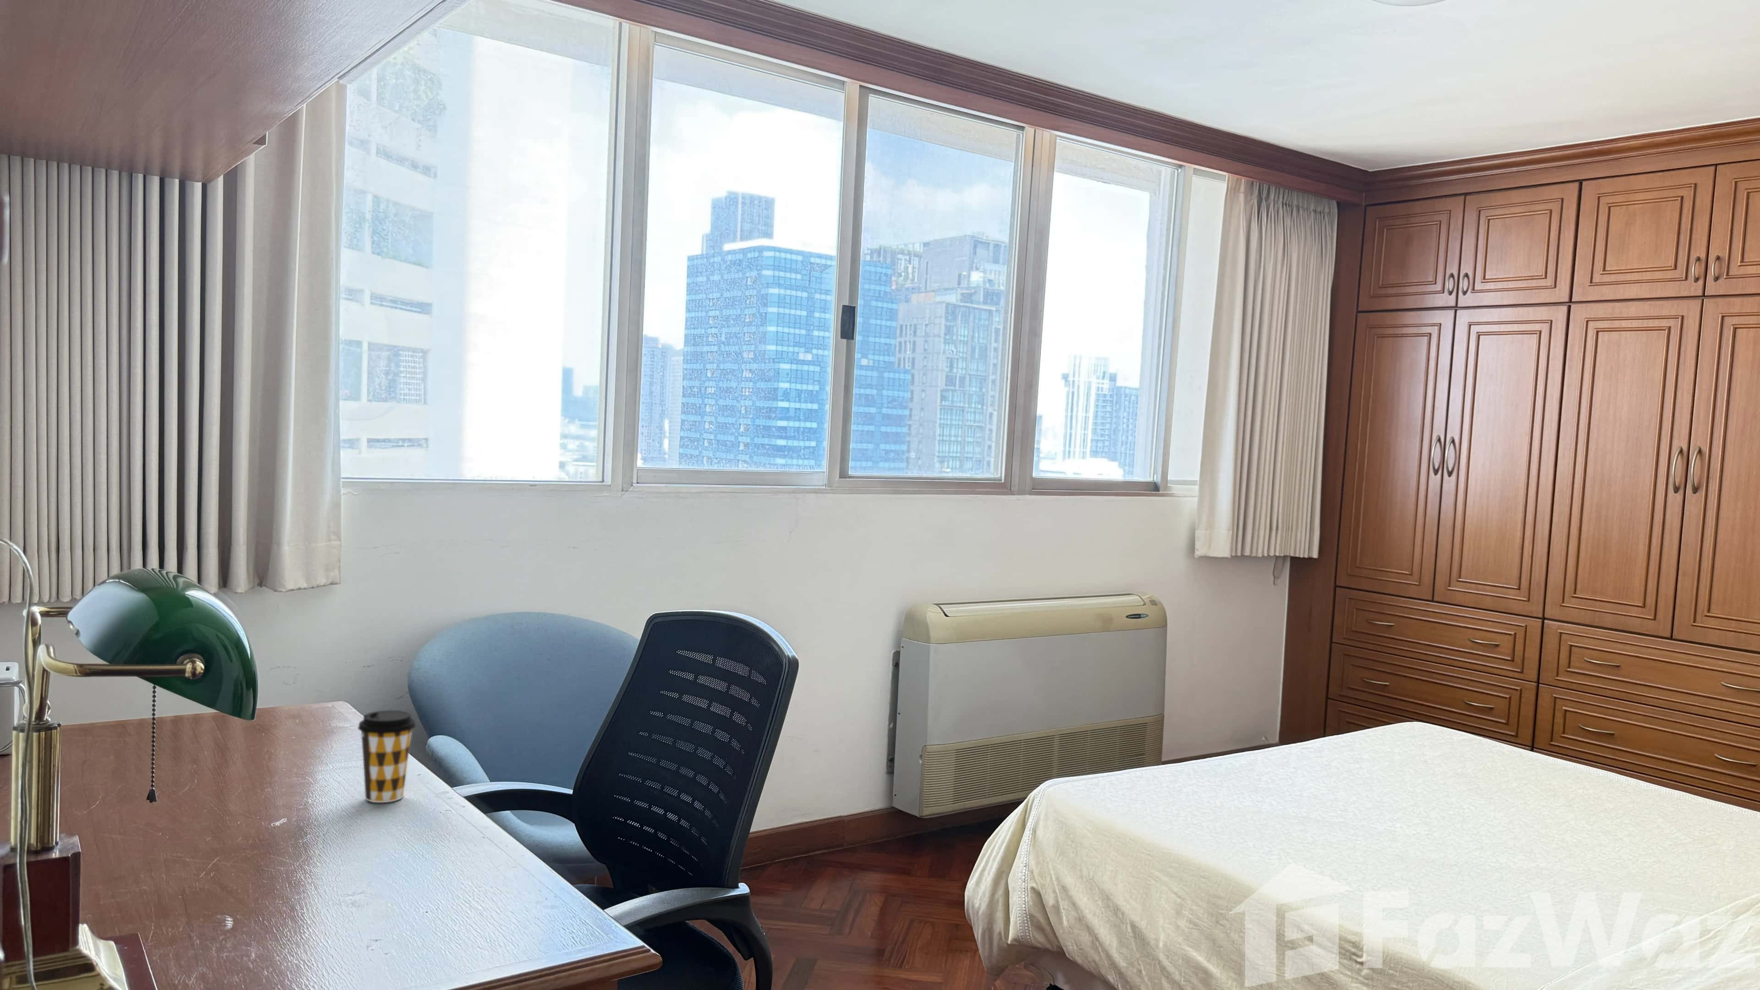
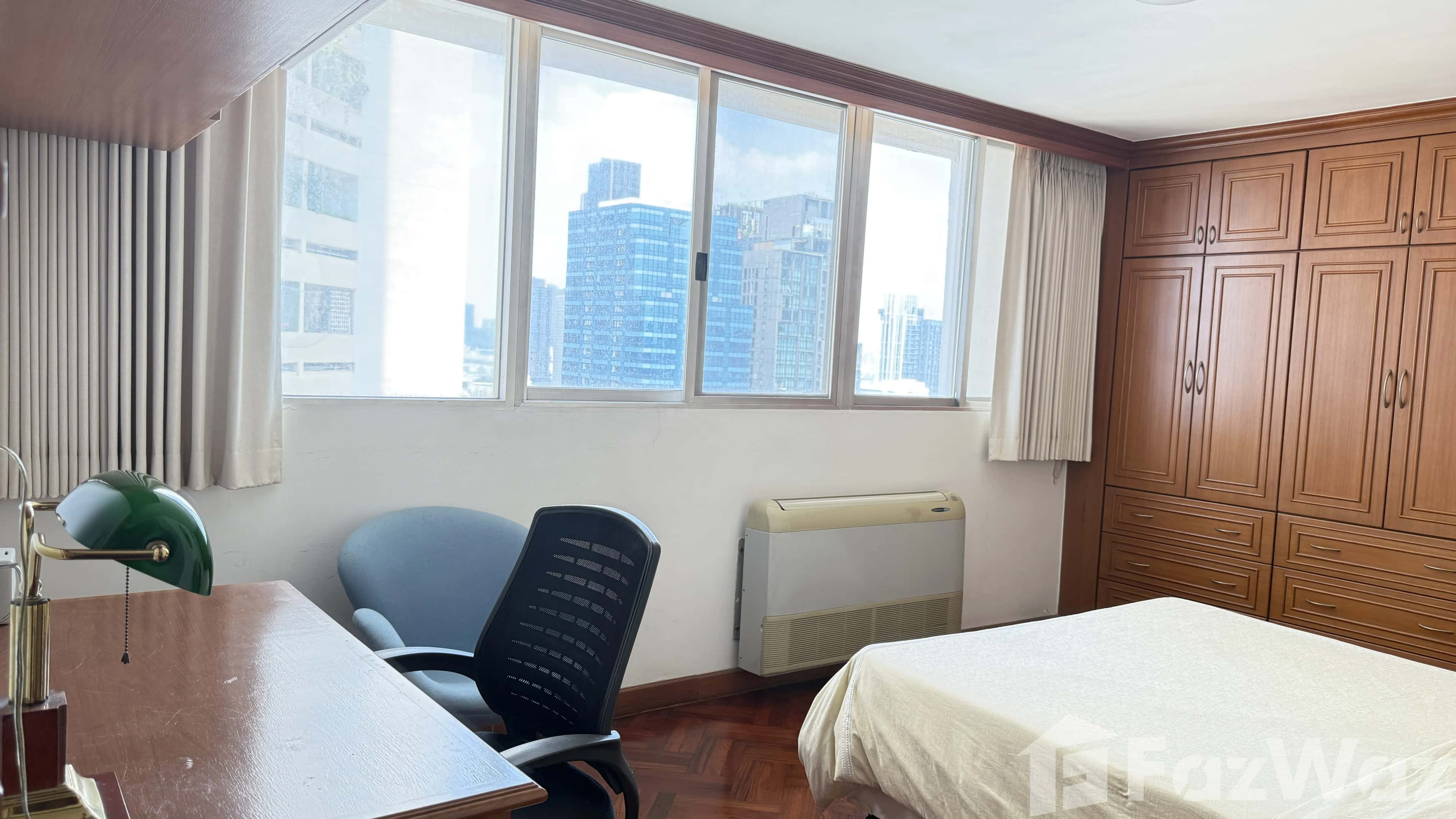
- coffee cup [358,710,416,803]
